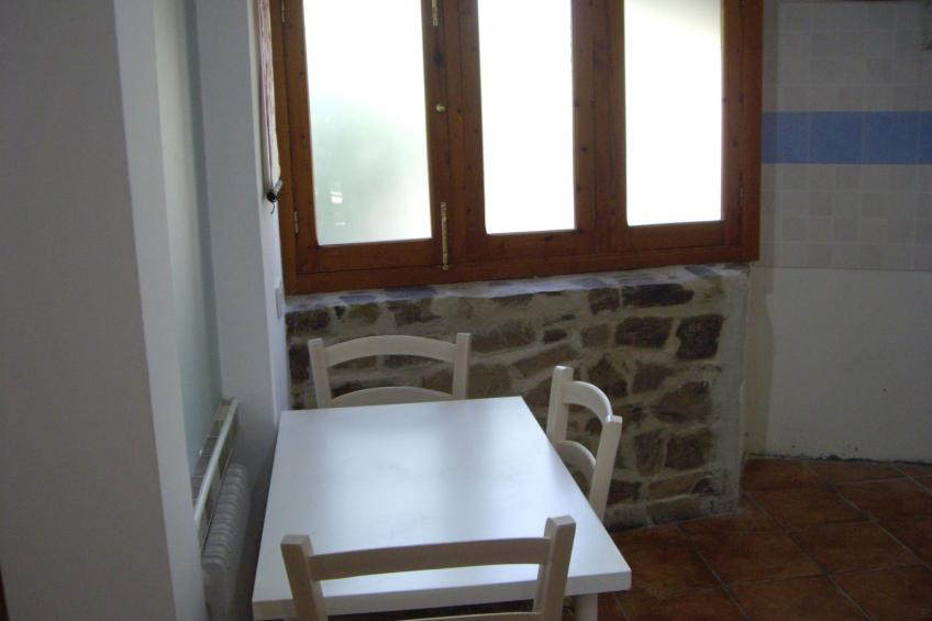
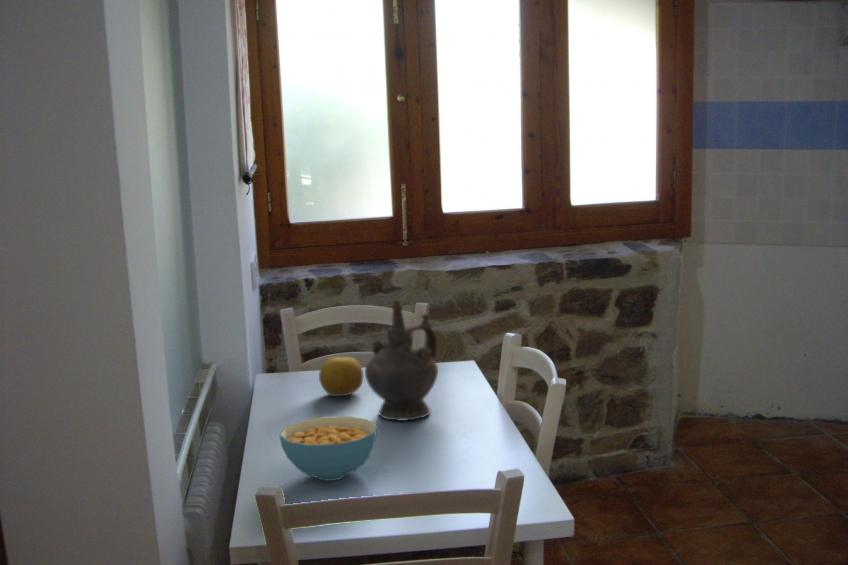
+ fruit [318,356,364,397]
+ cereal bowl [278,415,378,482]
+ ceremonial vessel [364,300,439,422]
